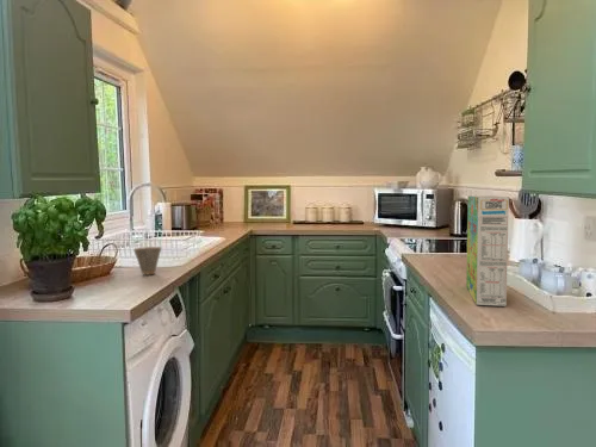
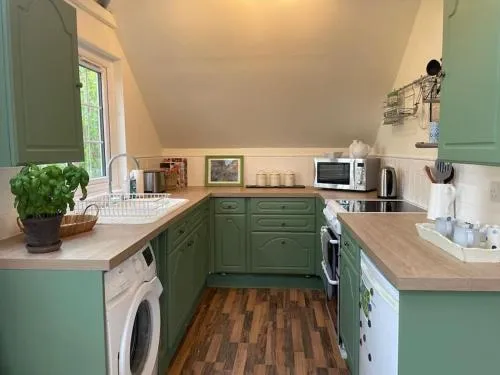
- cup [132,246,162,277]
- cereal box [465,194,510,308]
